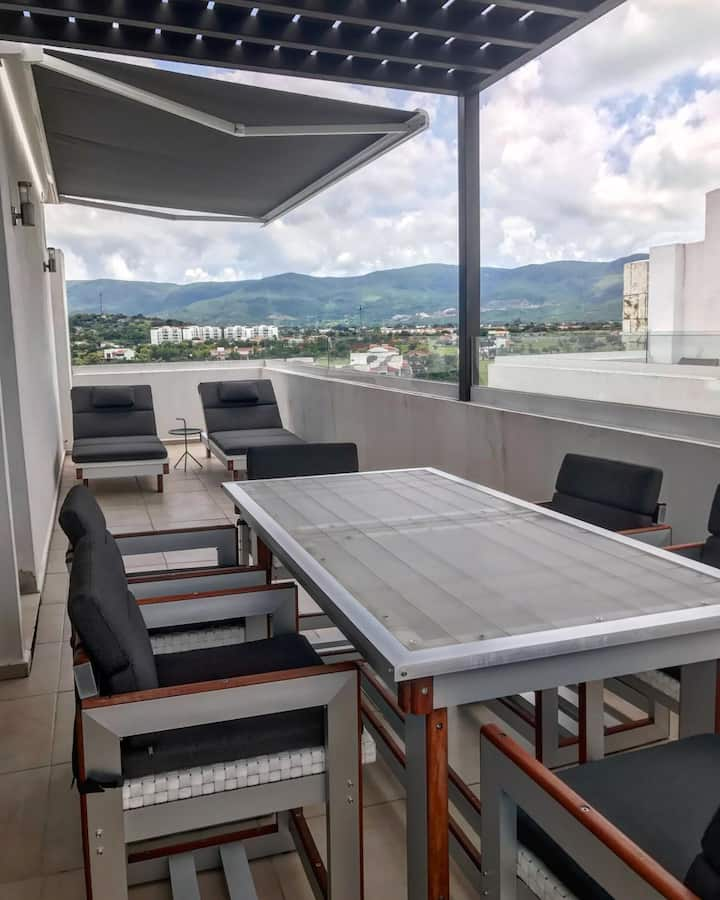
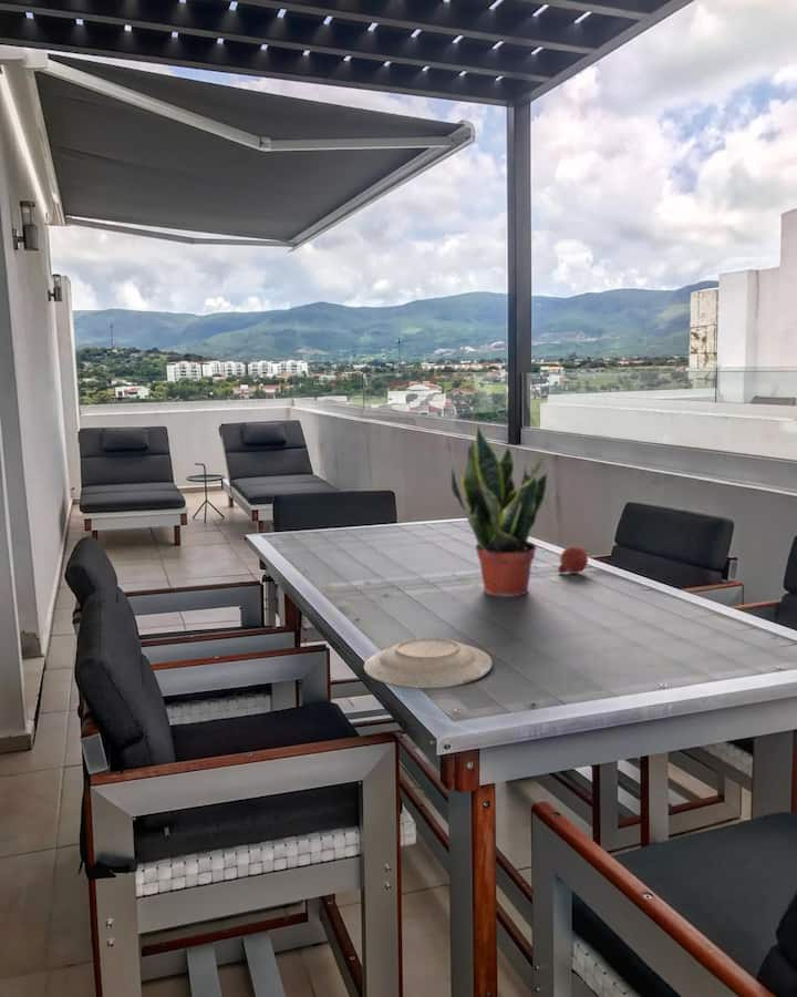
+ plate [363,636,493,689]
+ potted plant [451,424,548,598]
+ fruit [557,545,589,575]
